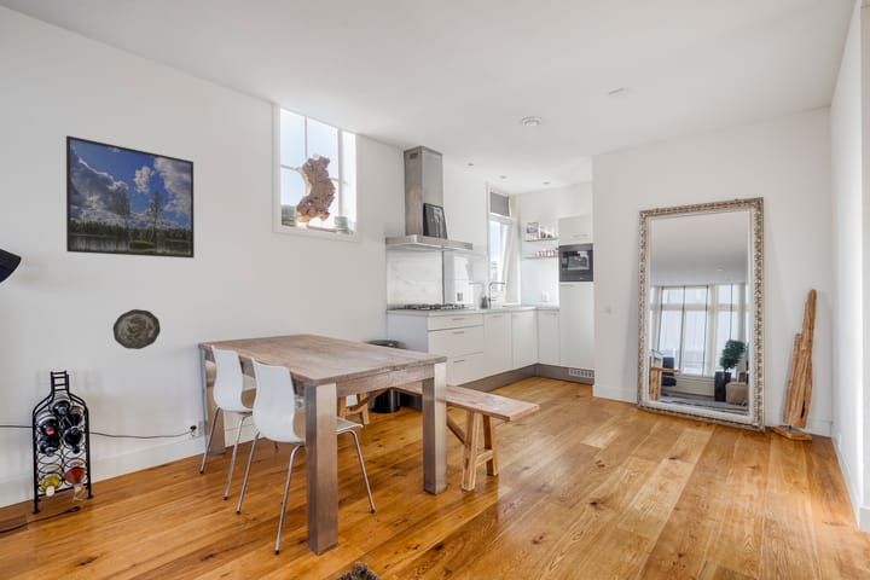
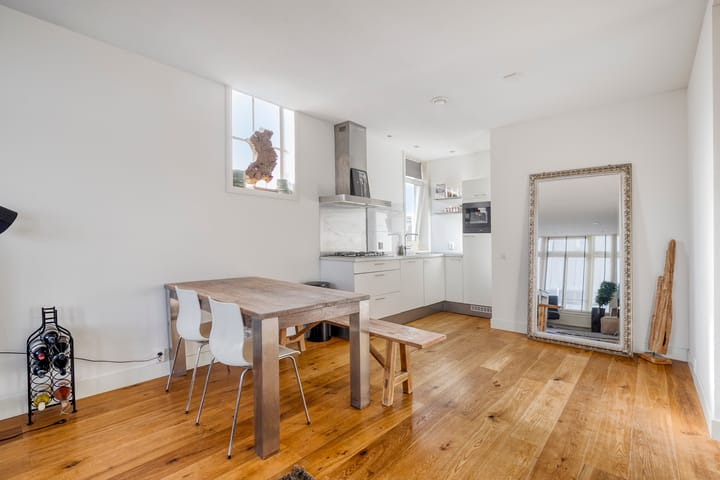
- decorative plate [112,308,162,350]
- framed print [65,134,196,260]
